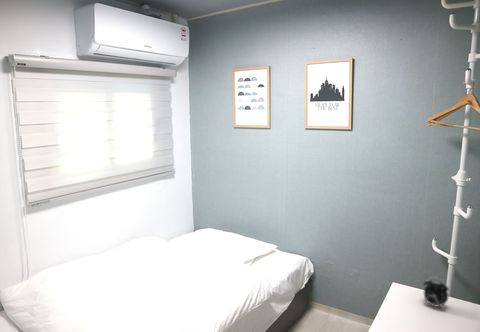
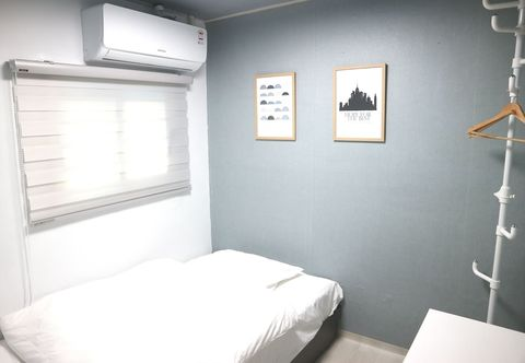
- alarm clock [422,276,450,310]
